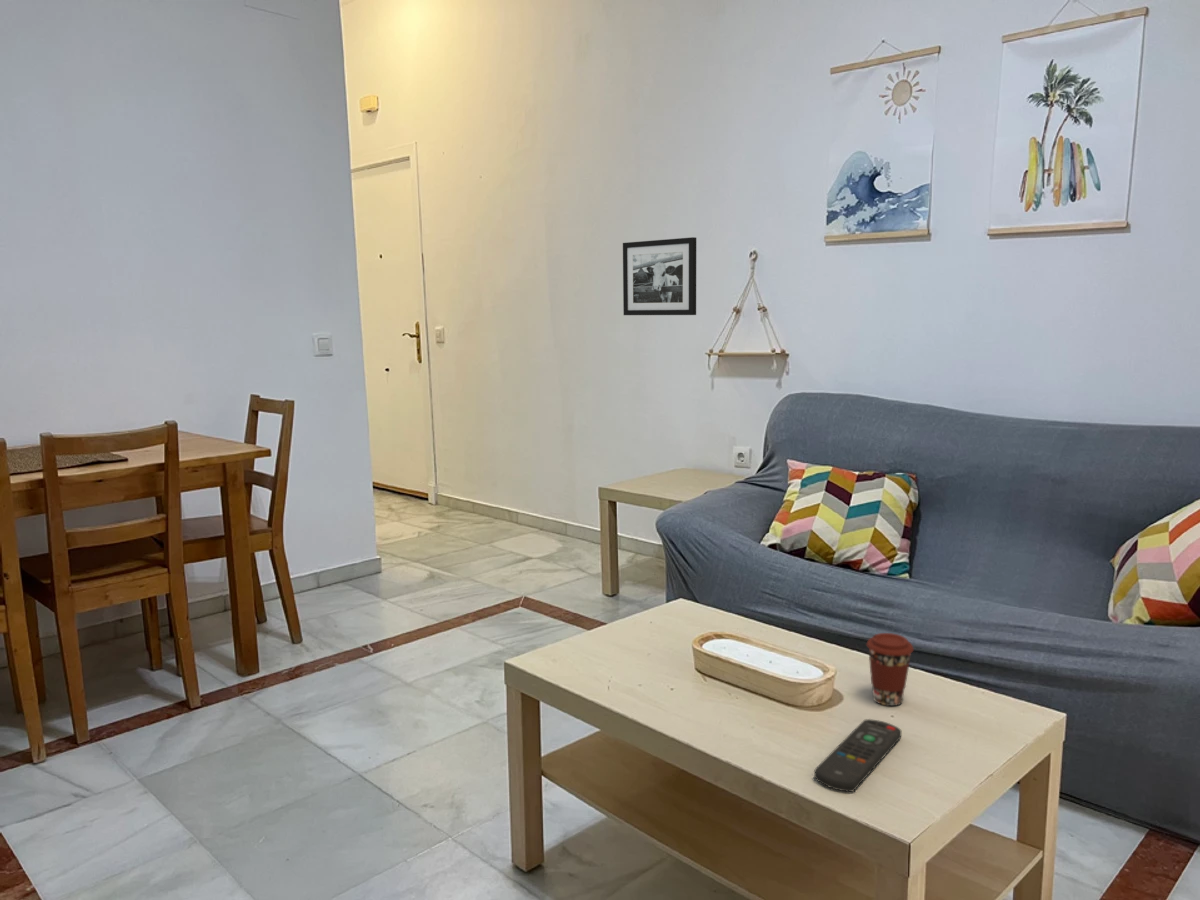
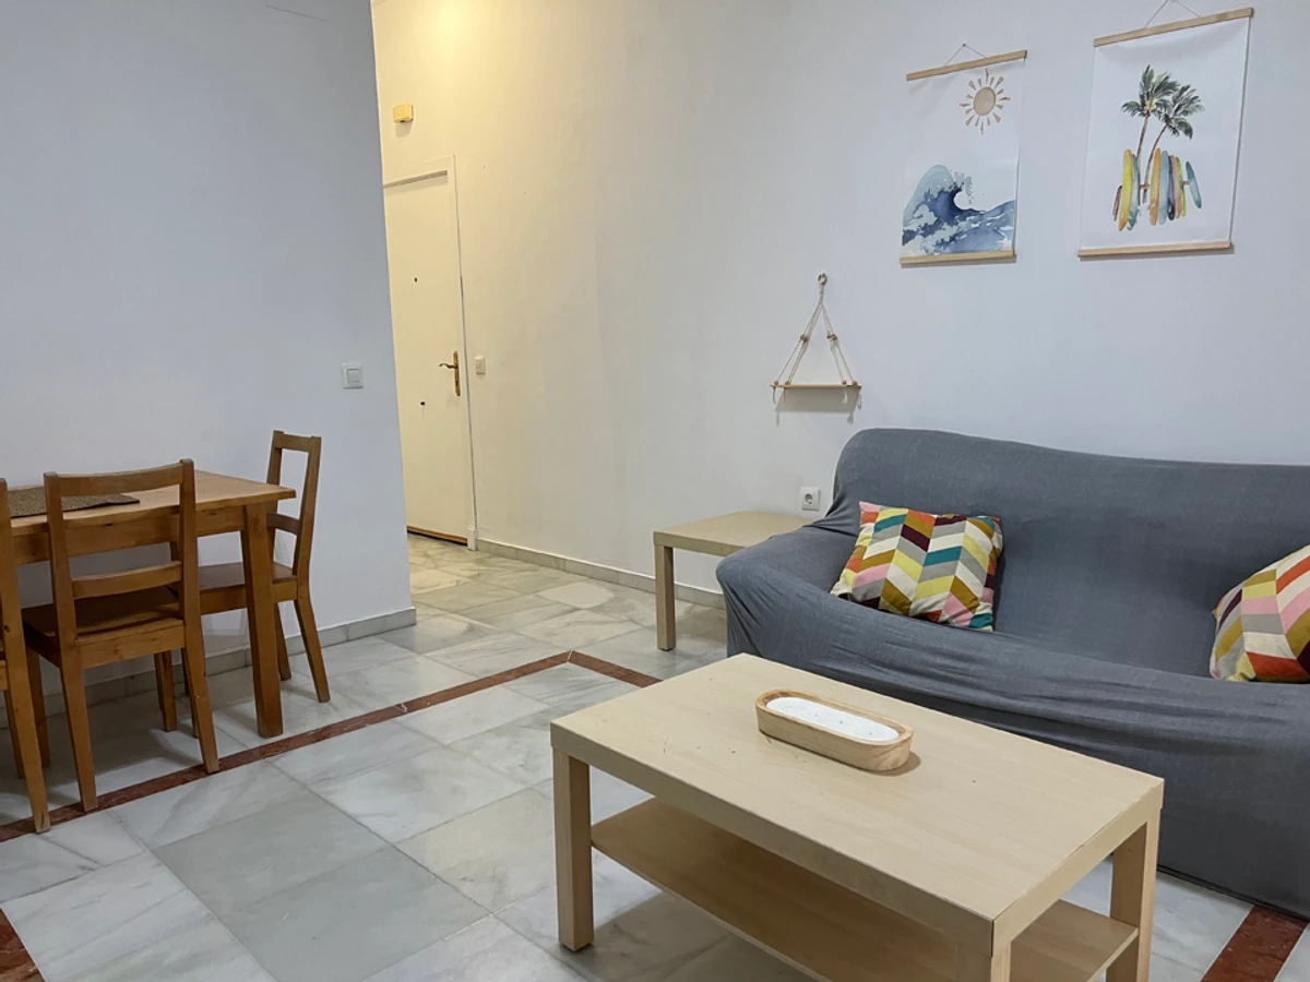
- coffee cup [865,632,915,707]
- picture frame [622,236,697,316]
- remote control [813,718,902,793]
